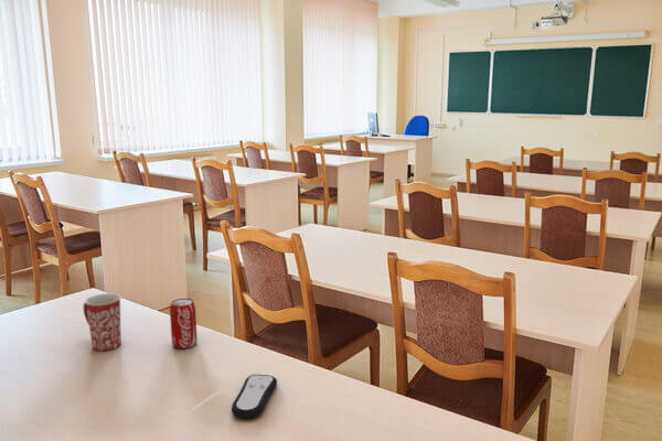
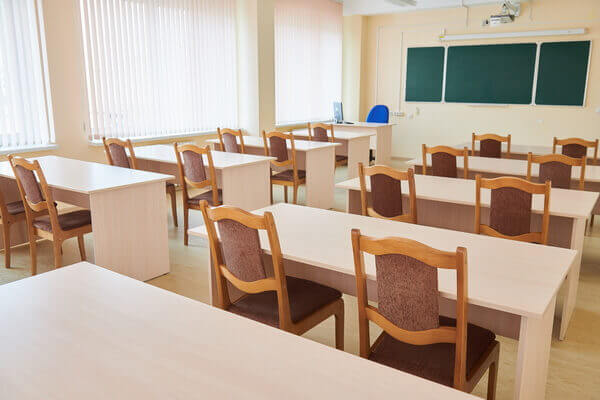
- beverage can [169,298,199,349]
- remote control [231,374,278,419]
- mug [83,292,122,352]
